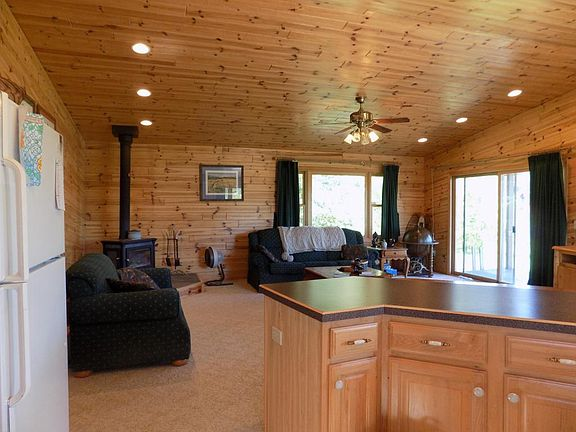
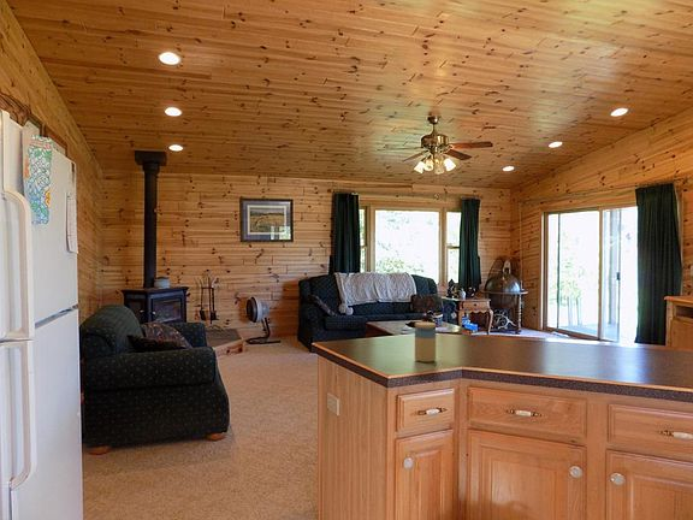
+ jar [414,321,437,364]
